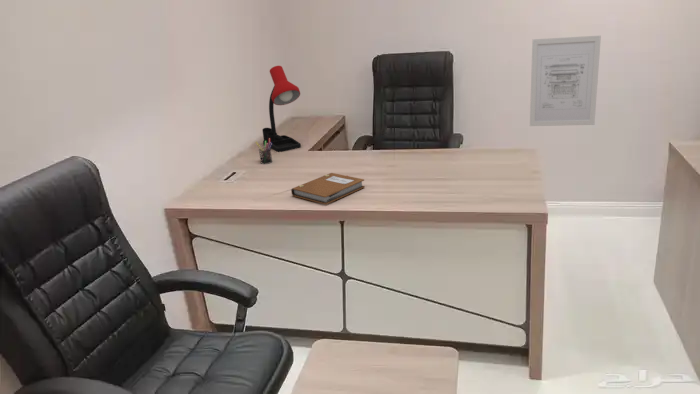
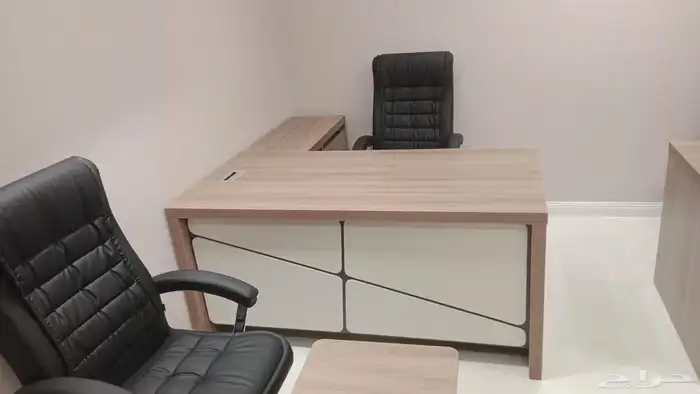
- desk lamp [261,65,302,153]
- wall art [529,35,602,127]
- notebook [290,172,366,206]
- pen holder [254,138,273,165]
